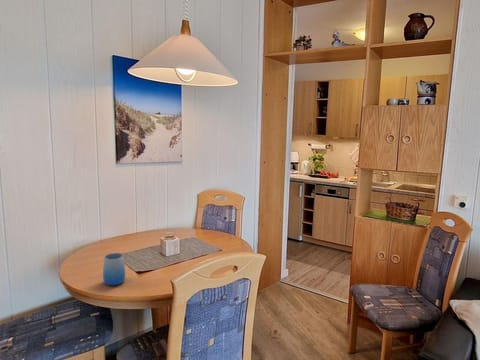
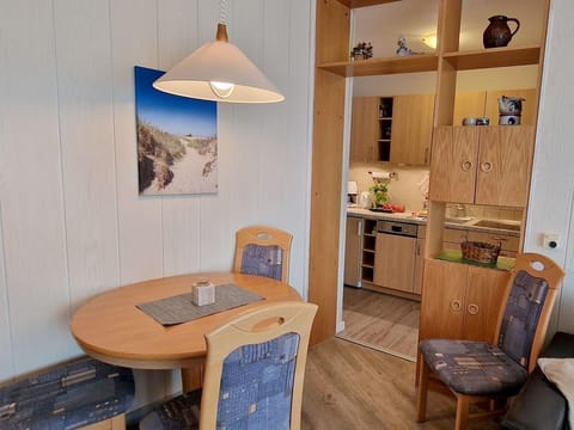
- cup [102,252,126,287]
